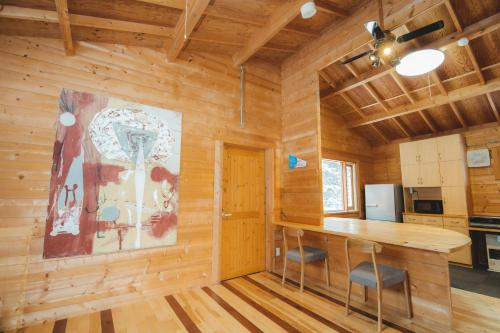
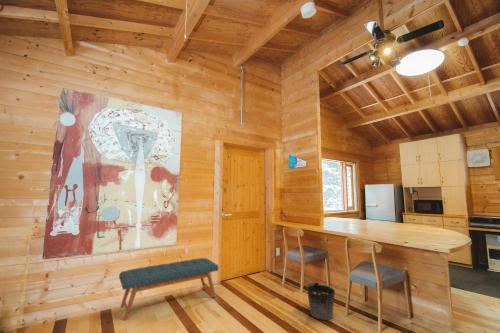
+ bench [118,257,219,322]
+ bucket [304,281,336,321]
